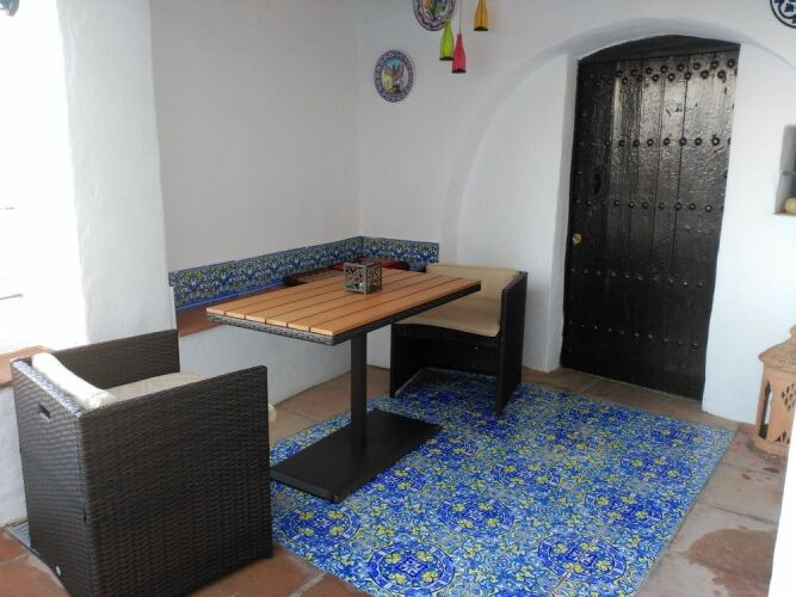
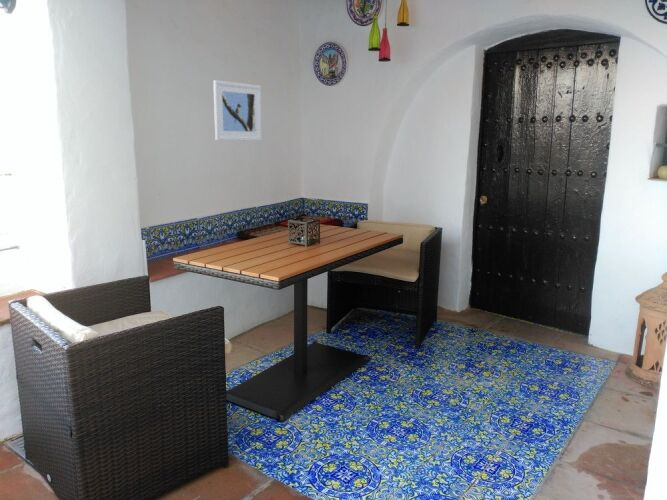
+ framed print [212,79,263,141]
